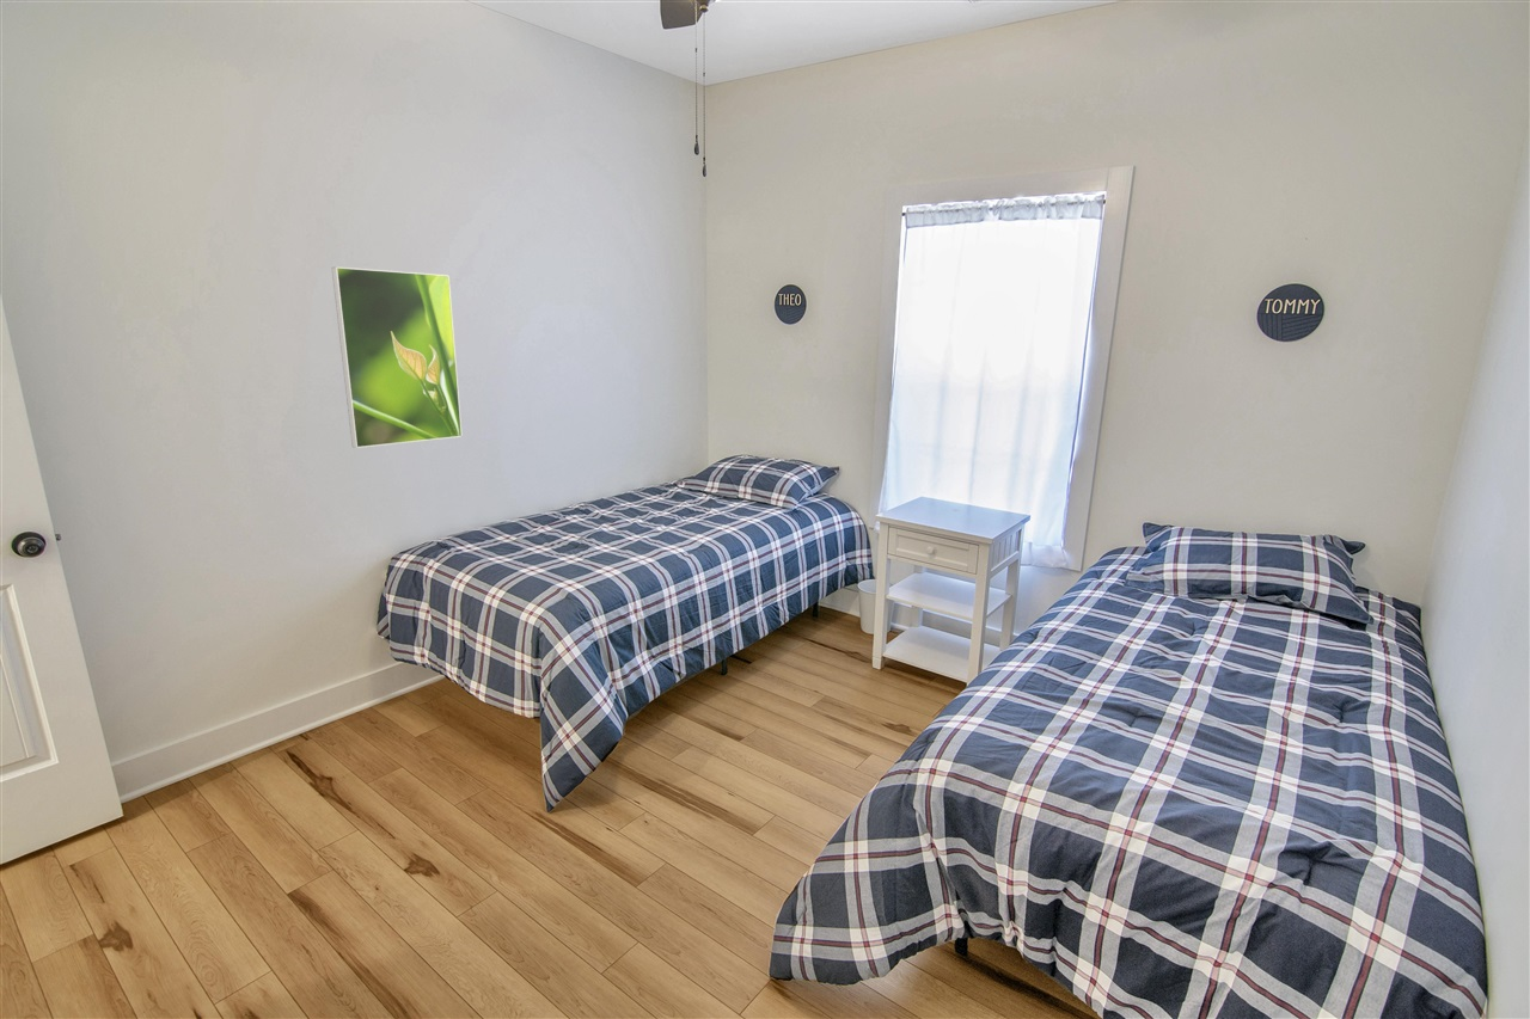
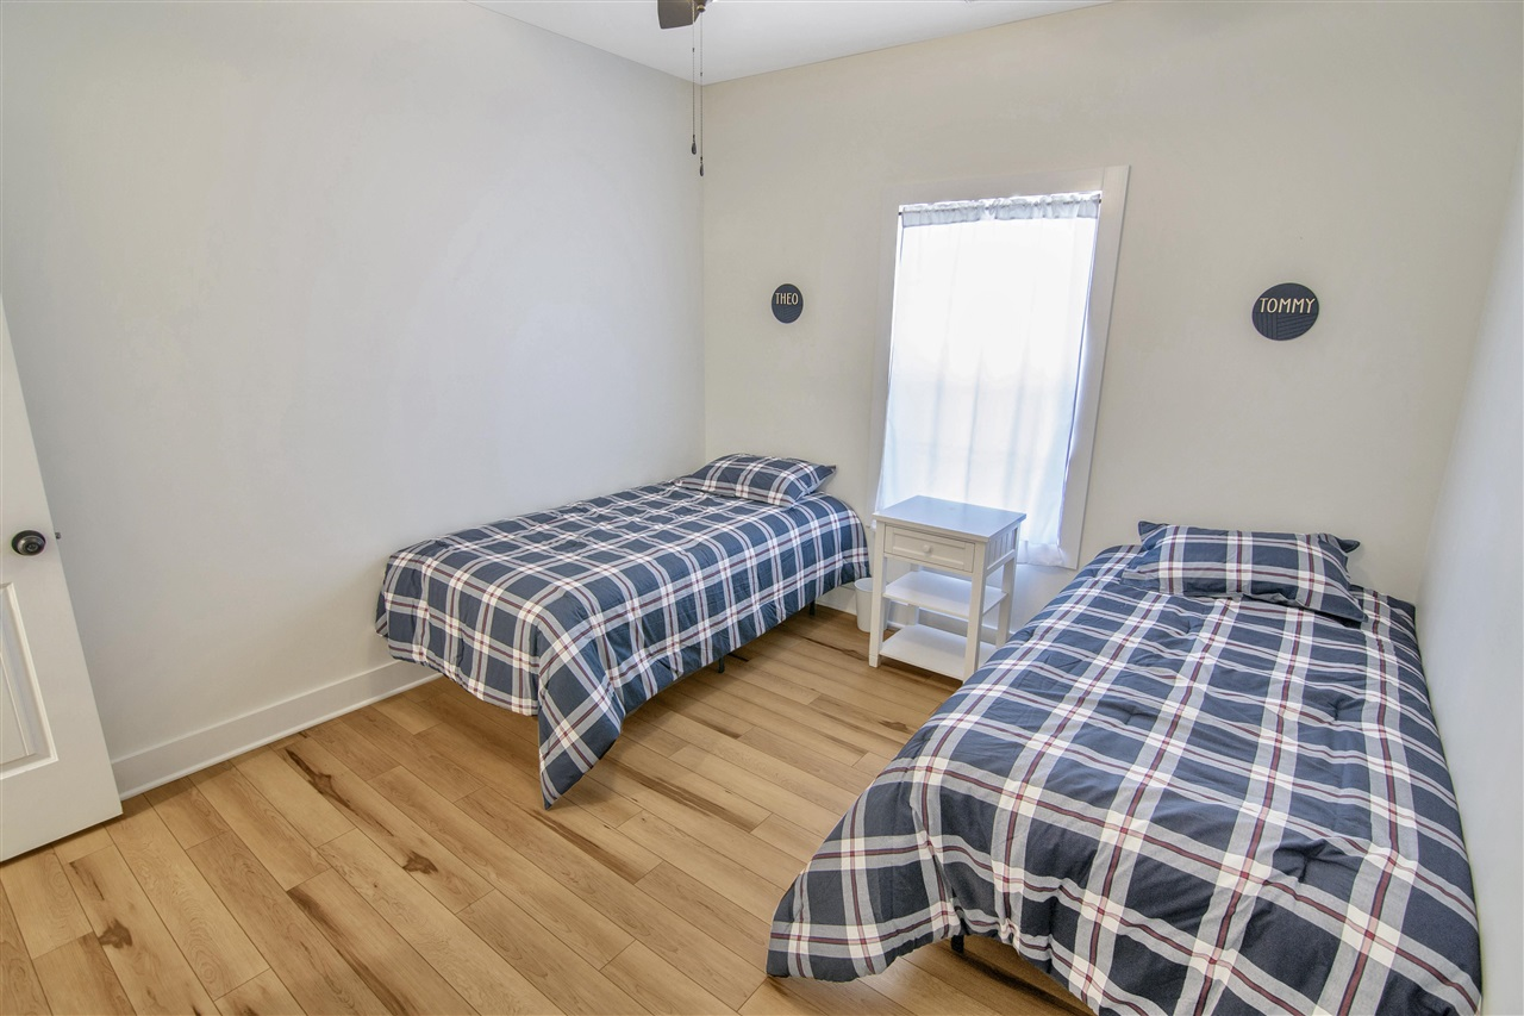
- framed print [331,265,464,449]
